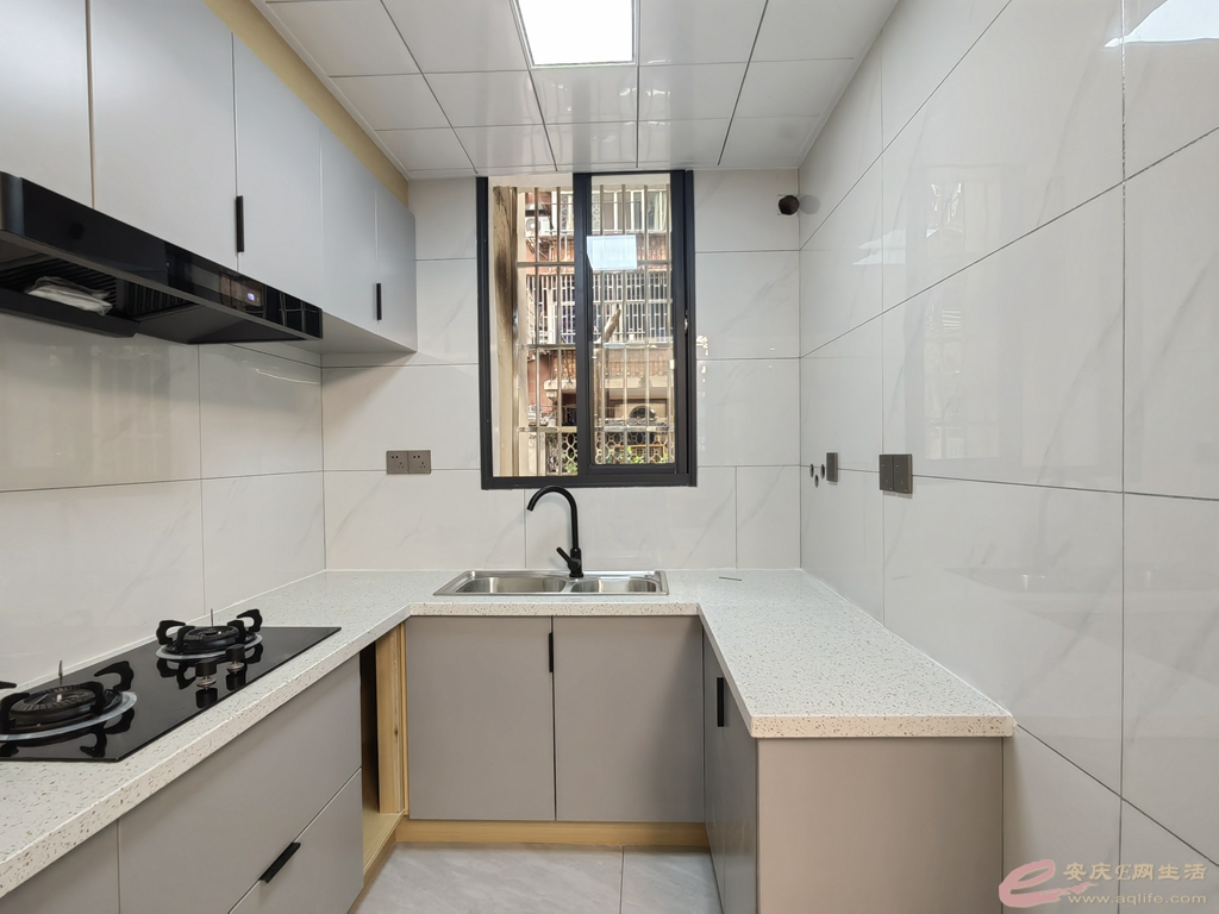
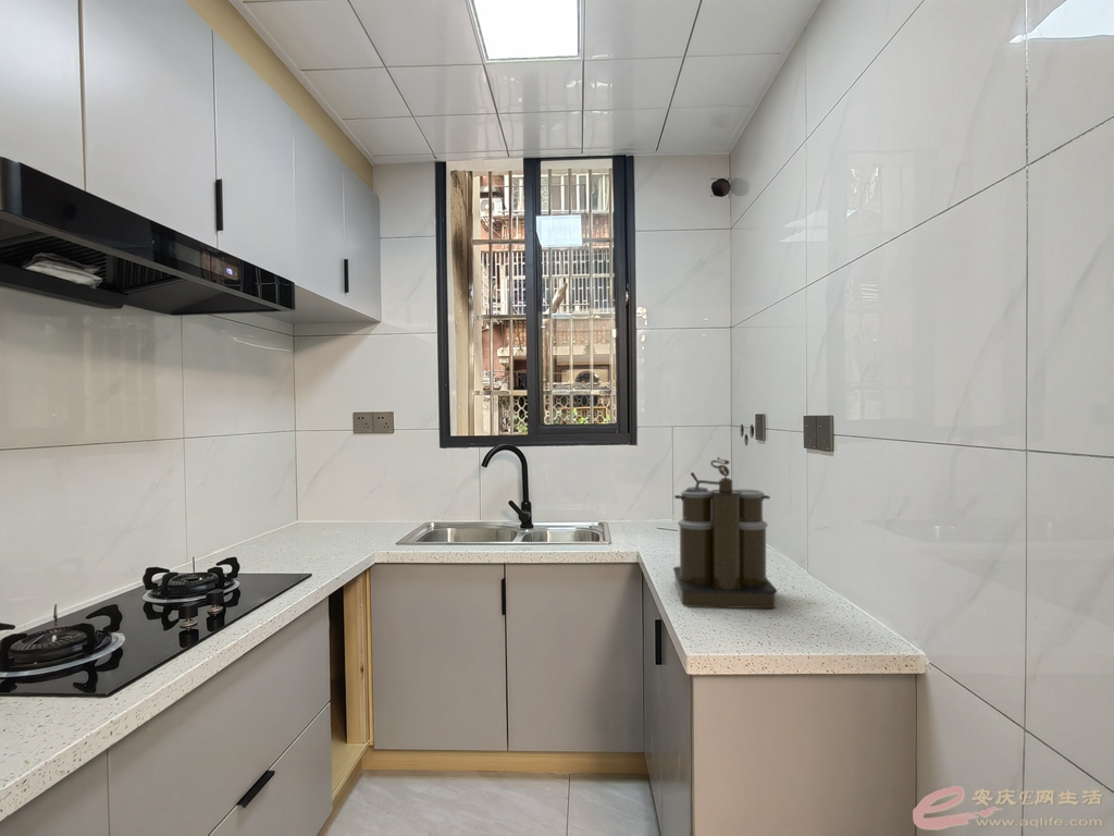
+ coffee maker [672,456,778,610]
